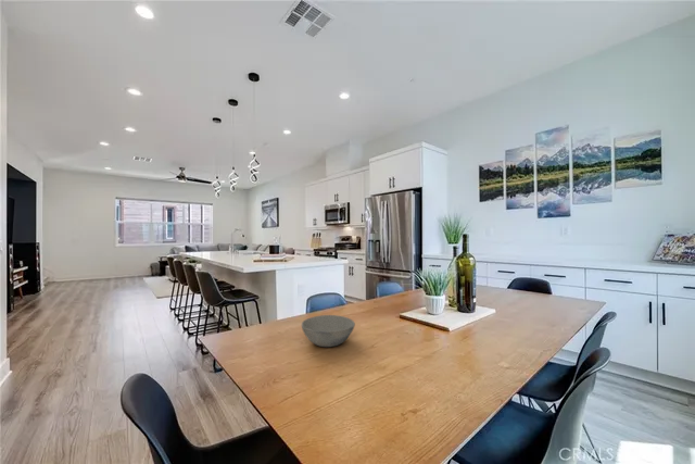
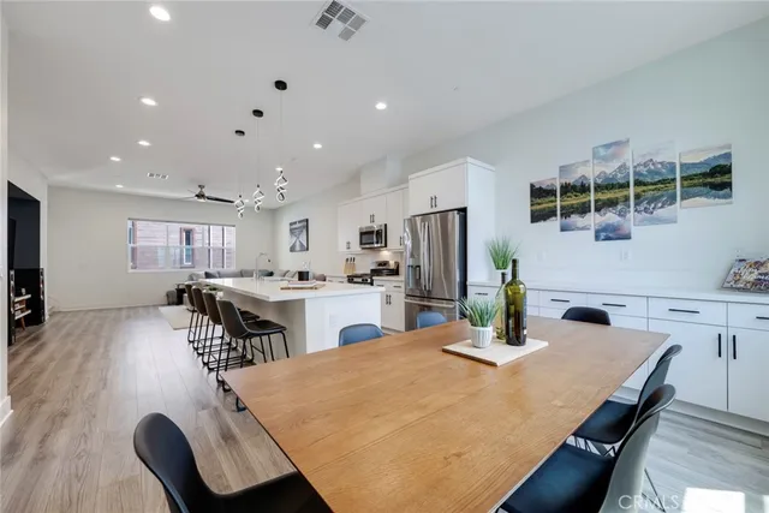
- bowl [301,314,356,348]
